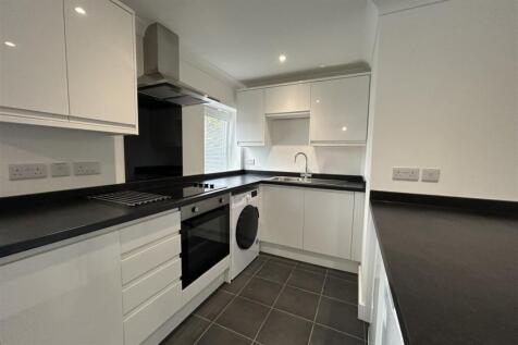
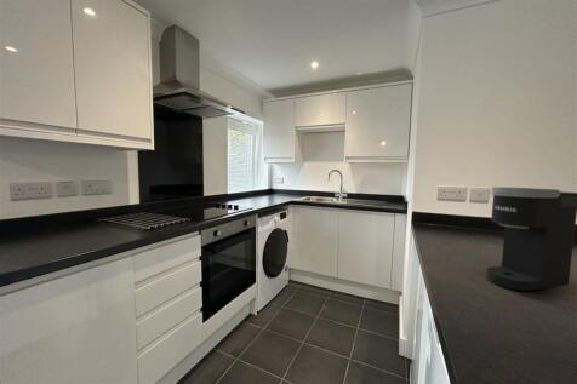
+ coffee maker [485,187,577,292]
